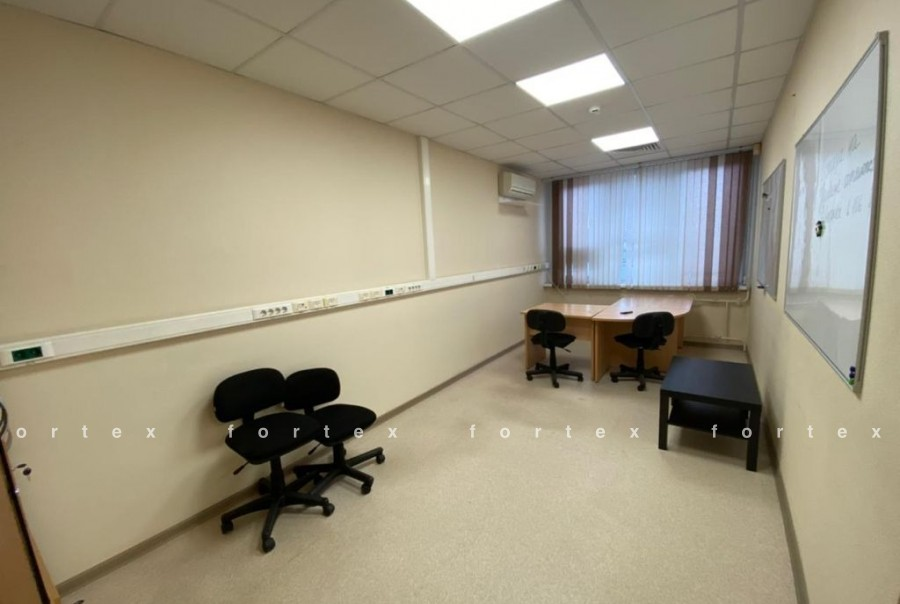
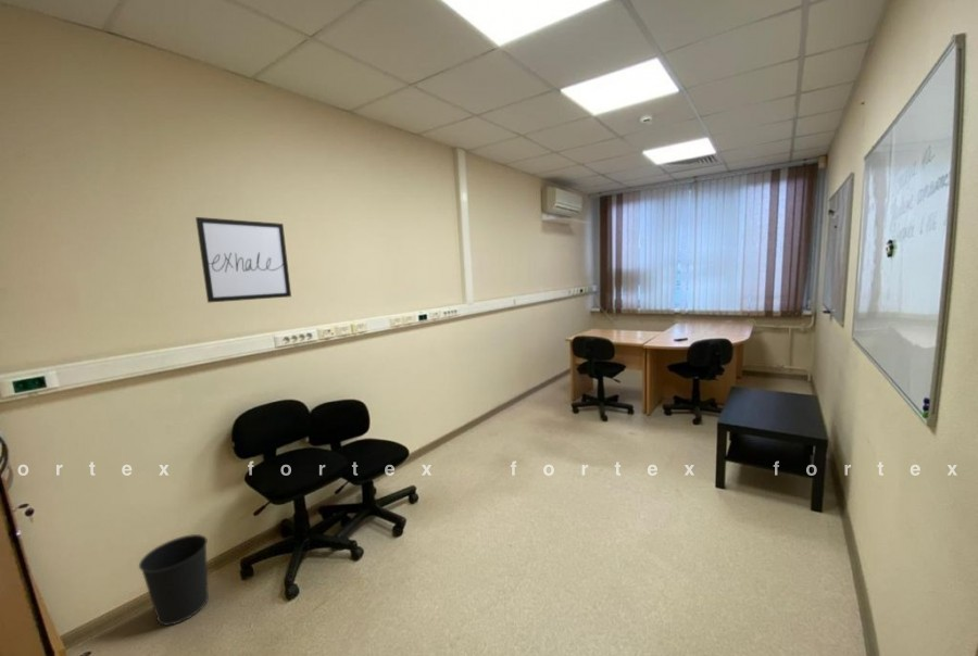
+ wall art [195,216,292,304]
+ wastebasket [138,533,210,627]
